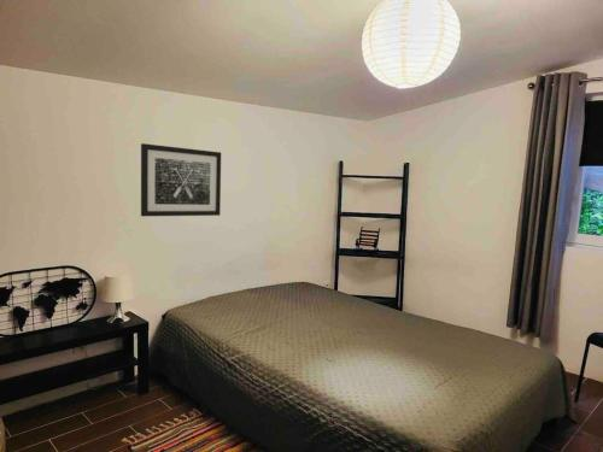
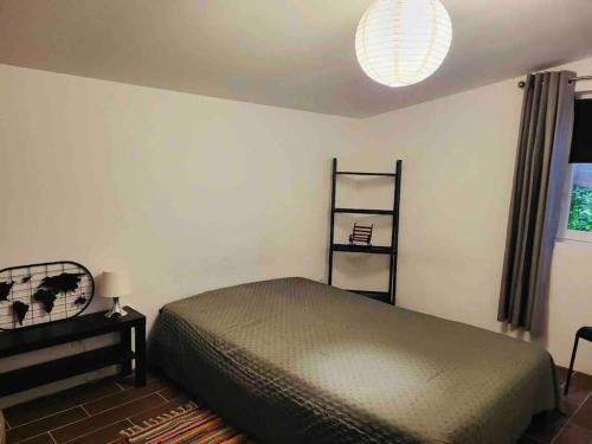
- wall art [140,142,222,217]
